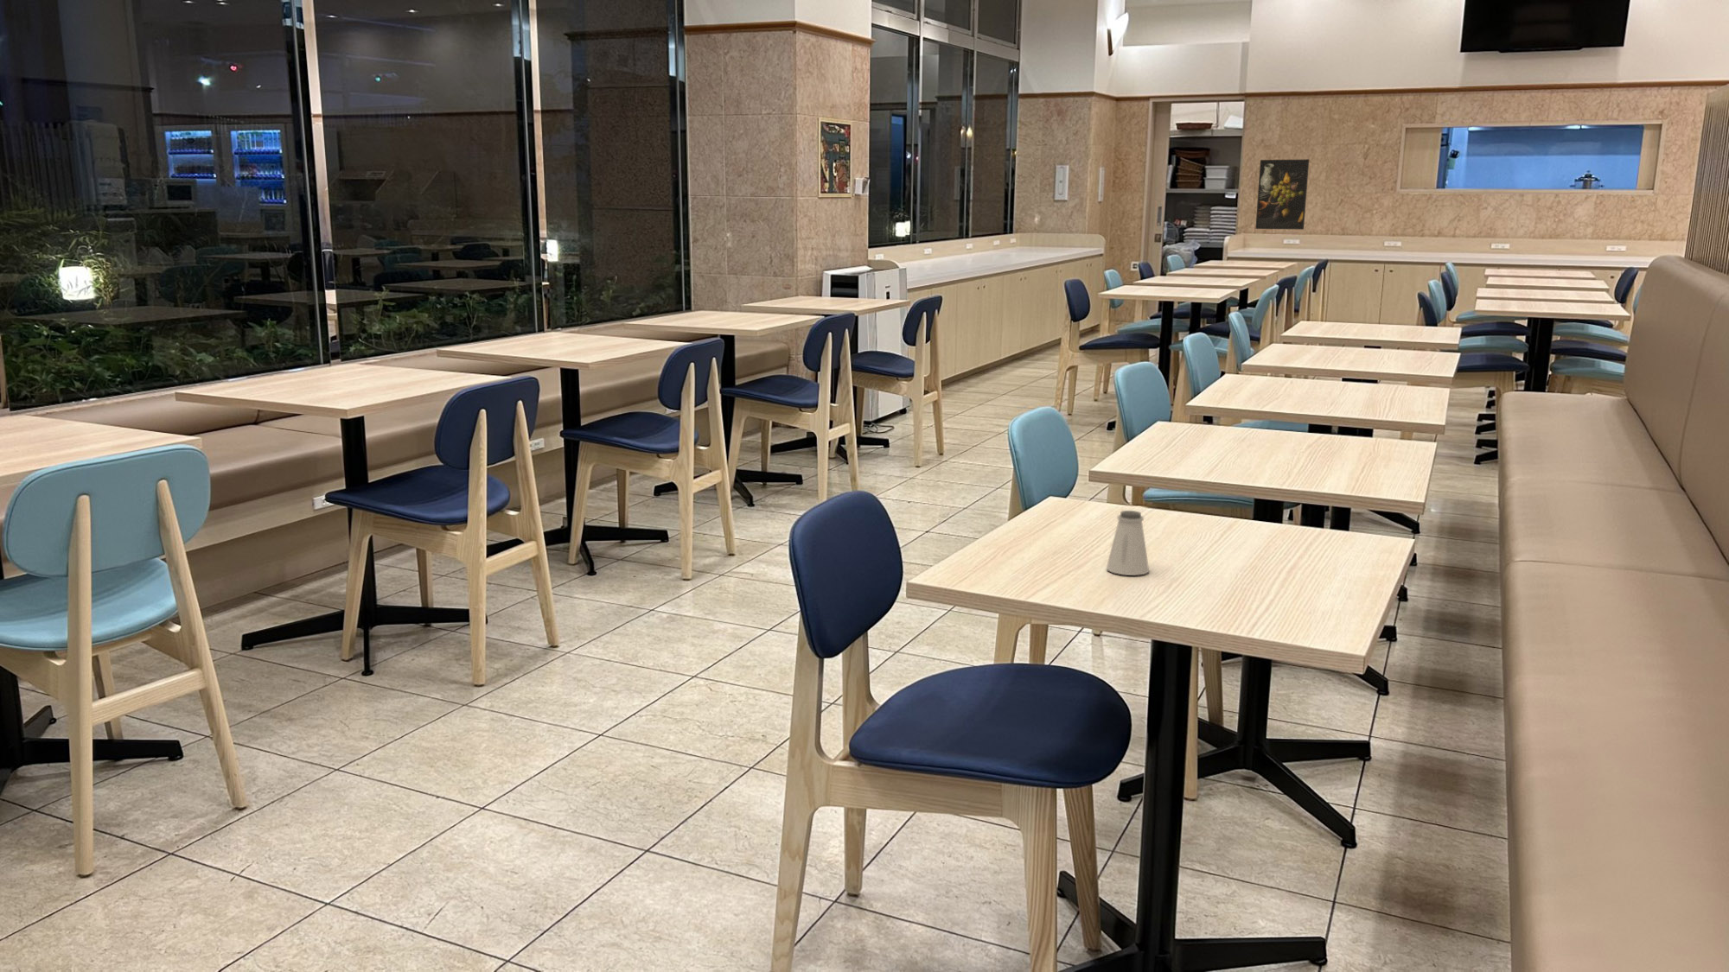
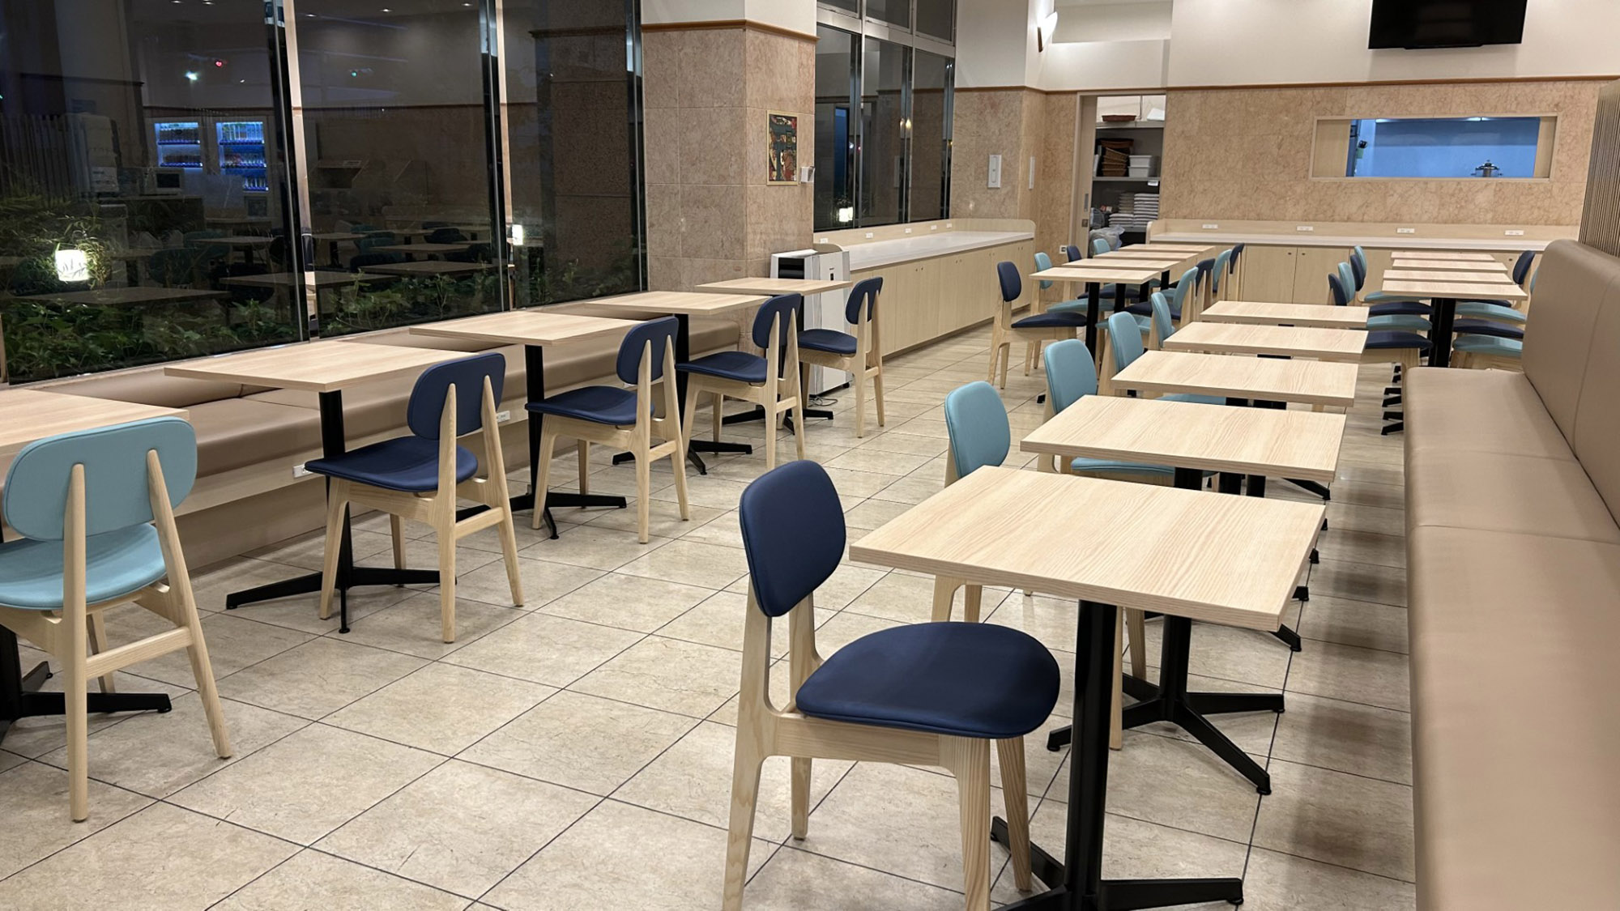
- saltshaker [1106,510,1150,577]
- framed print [1254,158,1310,230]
